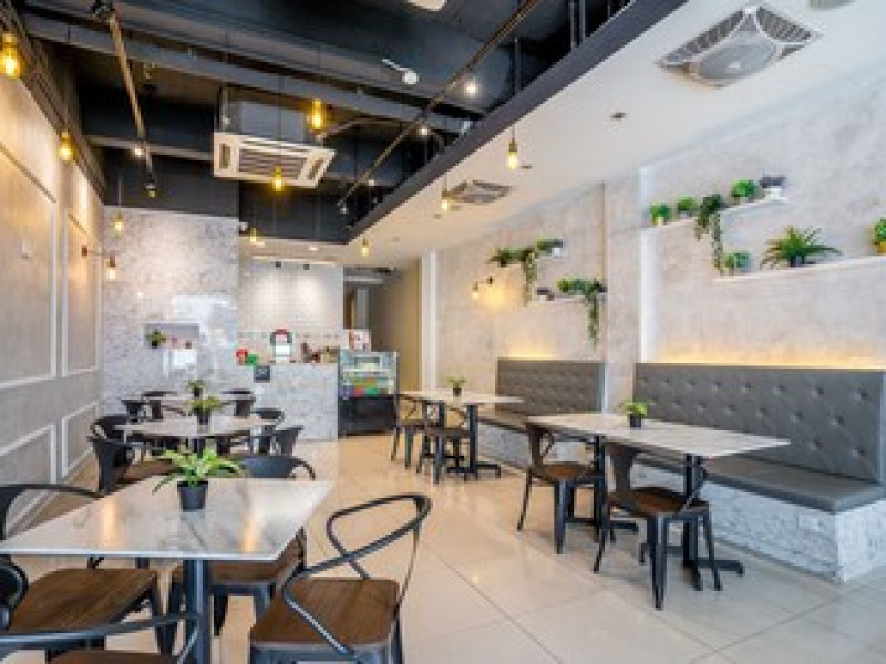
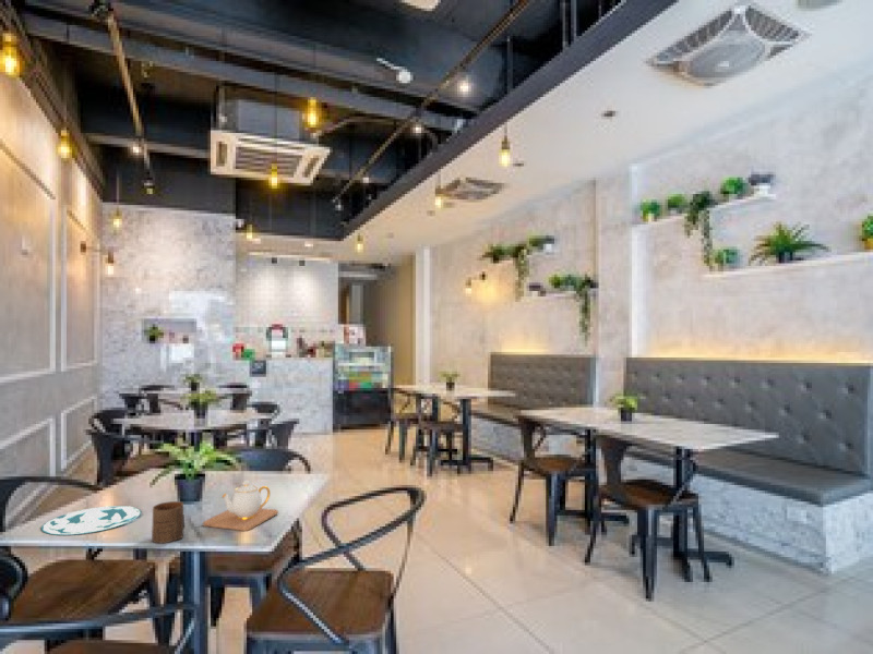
+ cup [151,500,186,544]
+ plate [40,505,142,536]
+ teapot [202,480,279,532]
